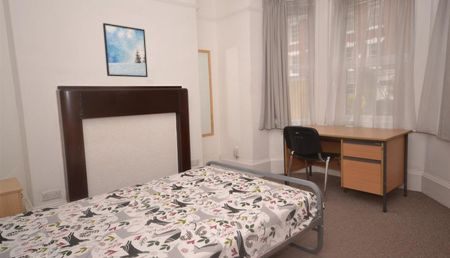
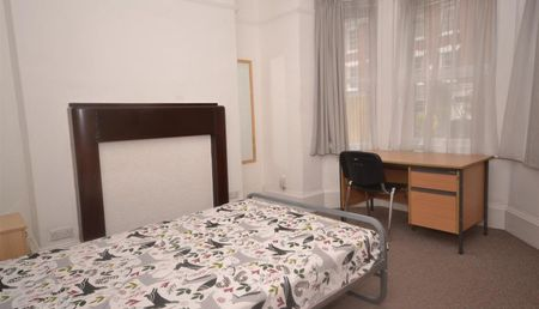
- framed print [102,22,149,78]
